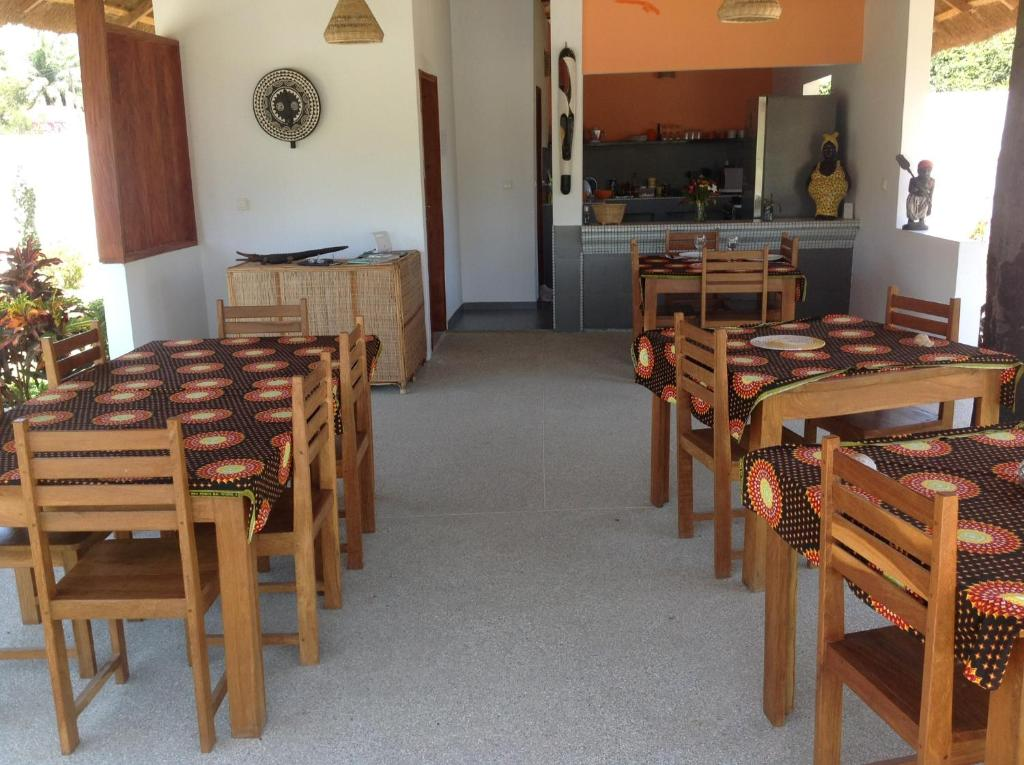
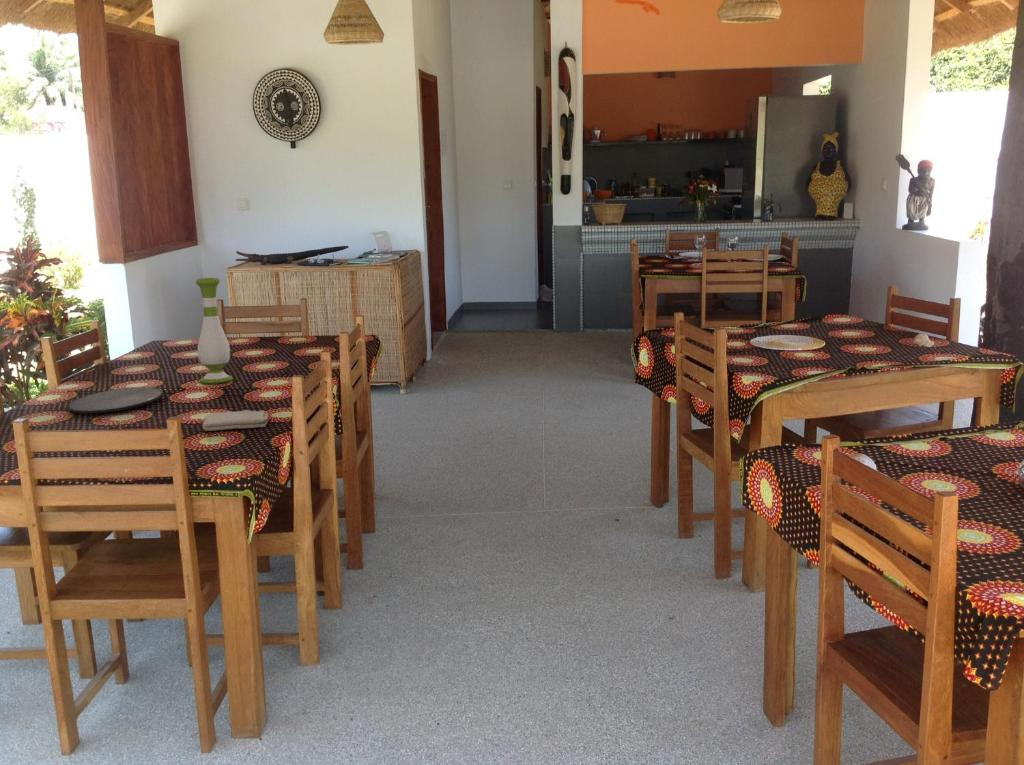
+ washcloth [201,409,269,432]
+ plate [66,386,164,414]
+ vase [195,277,234,385]
